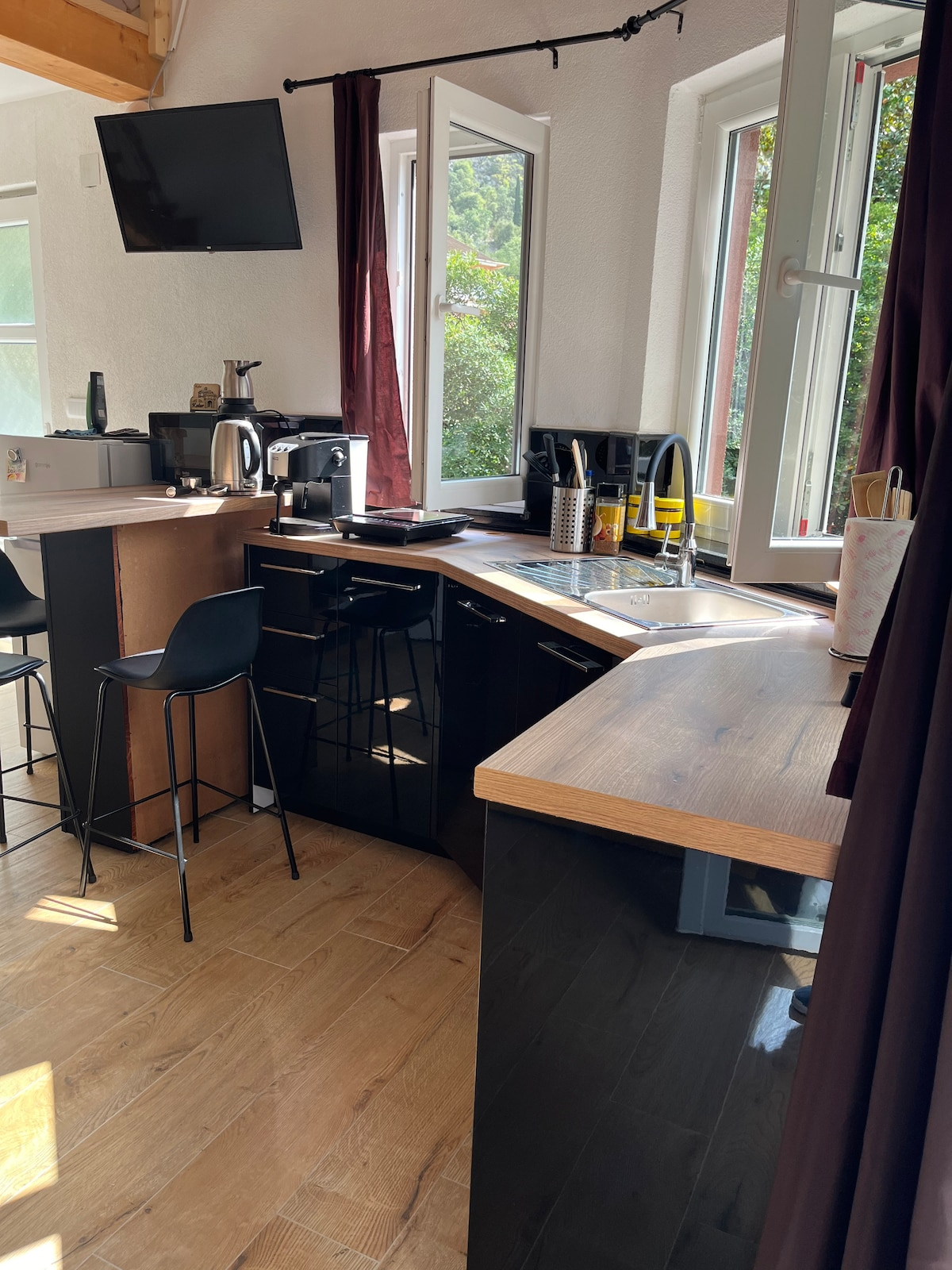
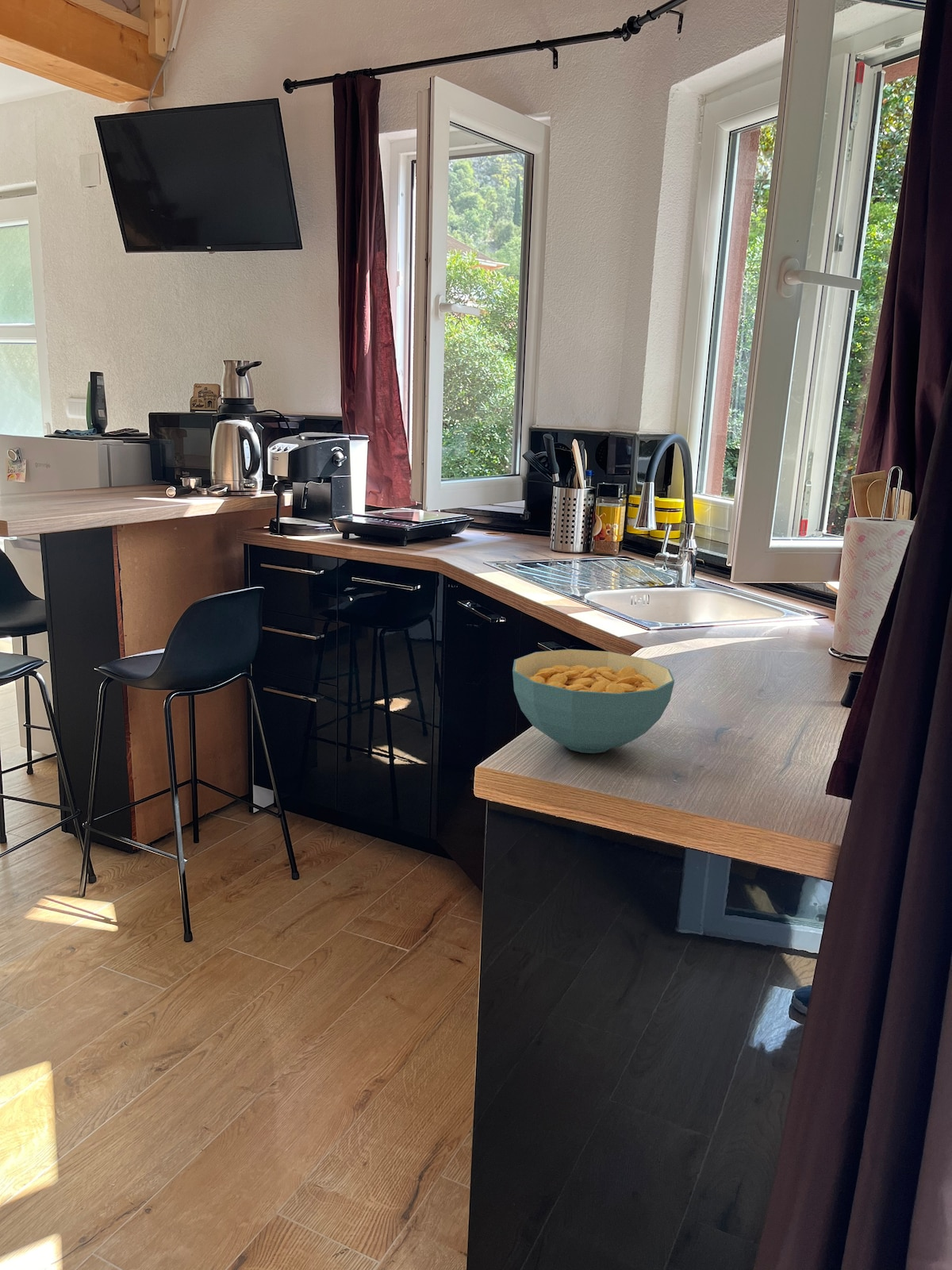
+ cereal bowl [512,648,675,754]
